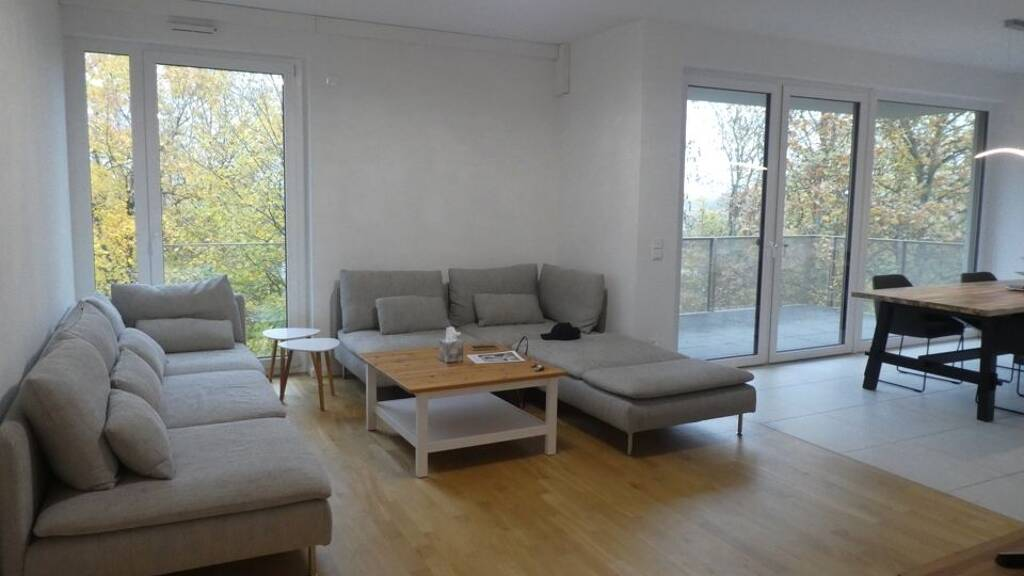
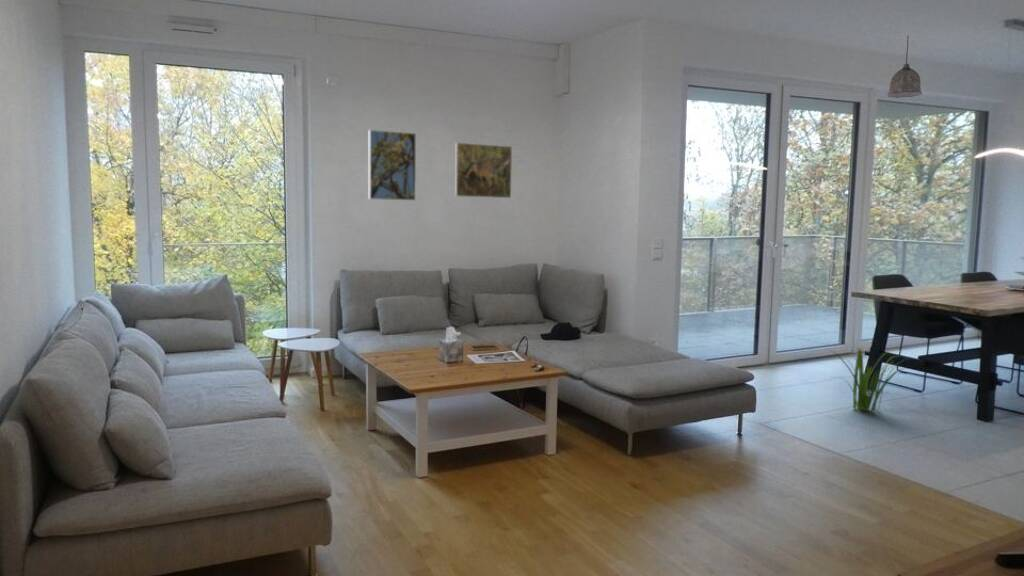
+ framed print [454,142,513,199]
+ decorative plant [822,345,924,414]
+ pendant lamp [886,34,923,99]
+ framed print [368,129,417,201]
